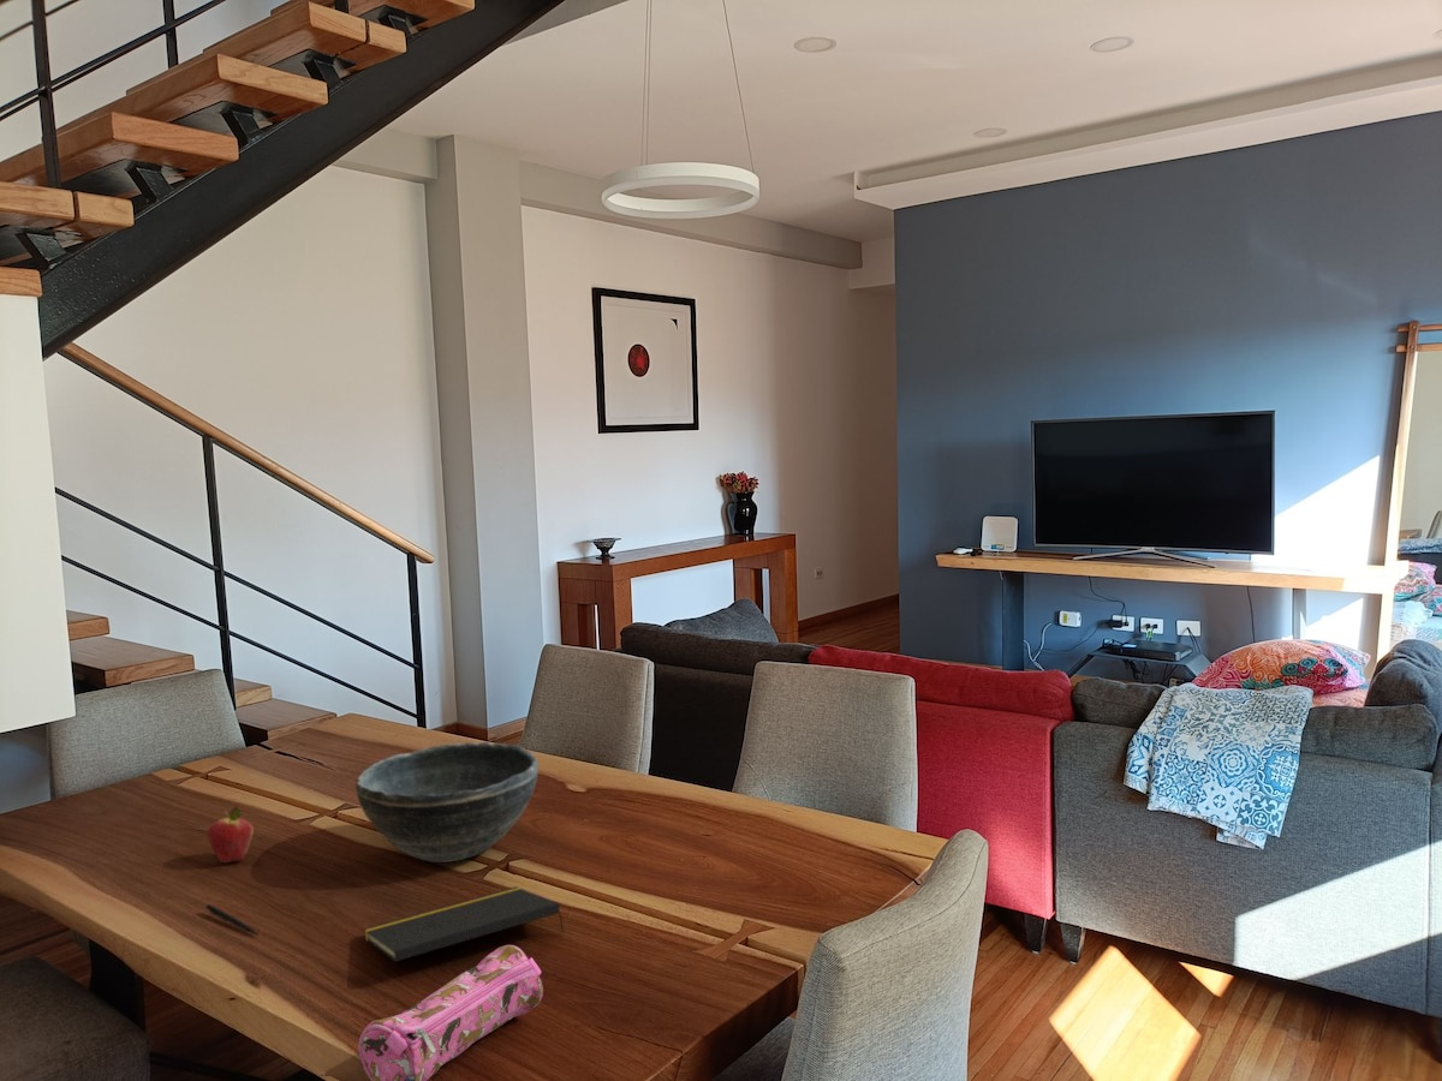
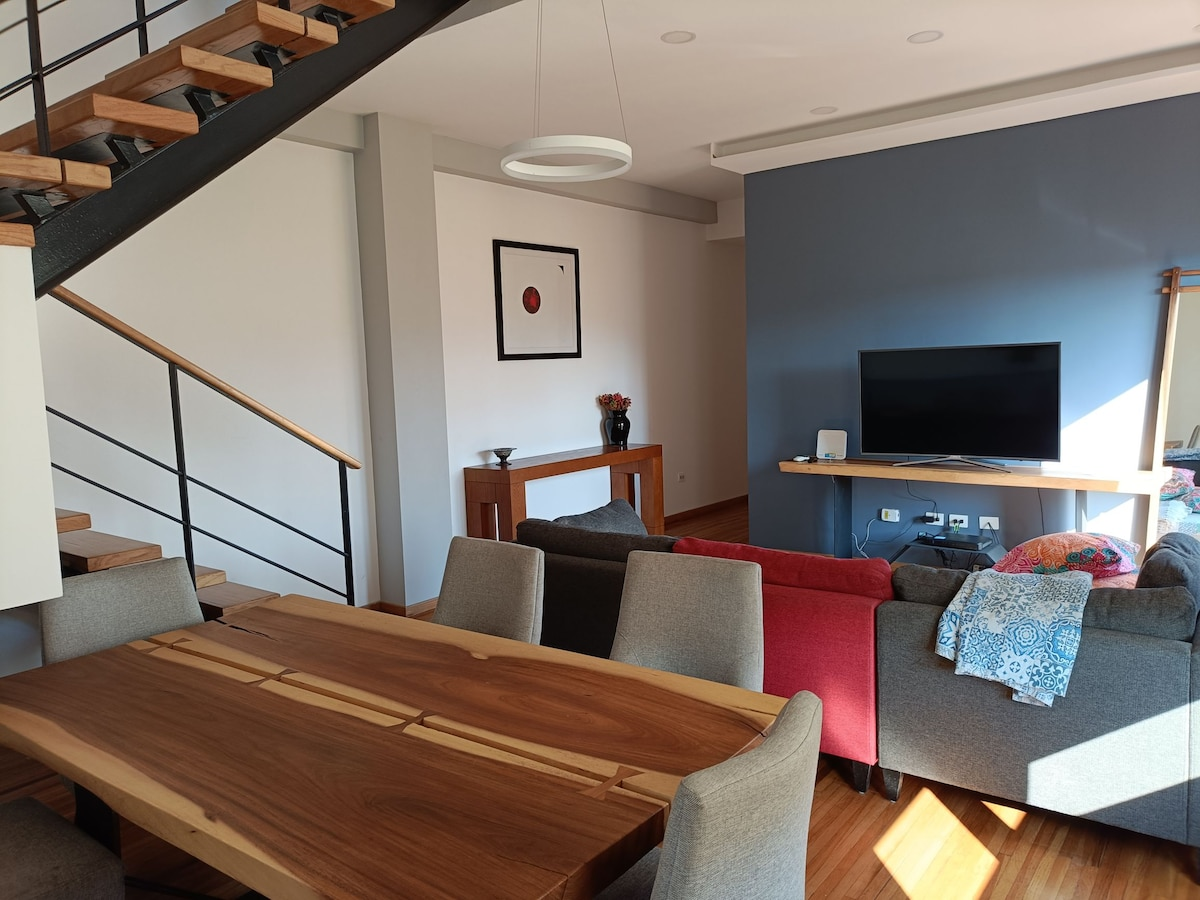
- bowl [354,741,540,864]
- notepad [362,885,566,963]
- pencil case [357,944,544,1081]
- pen [205,903,260,936]
- fruit [207,804,255,865]
